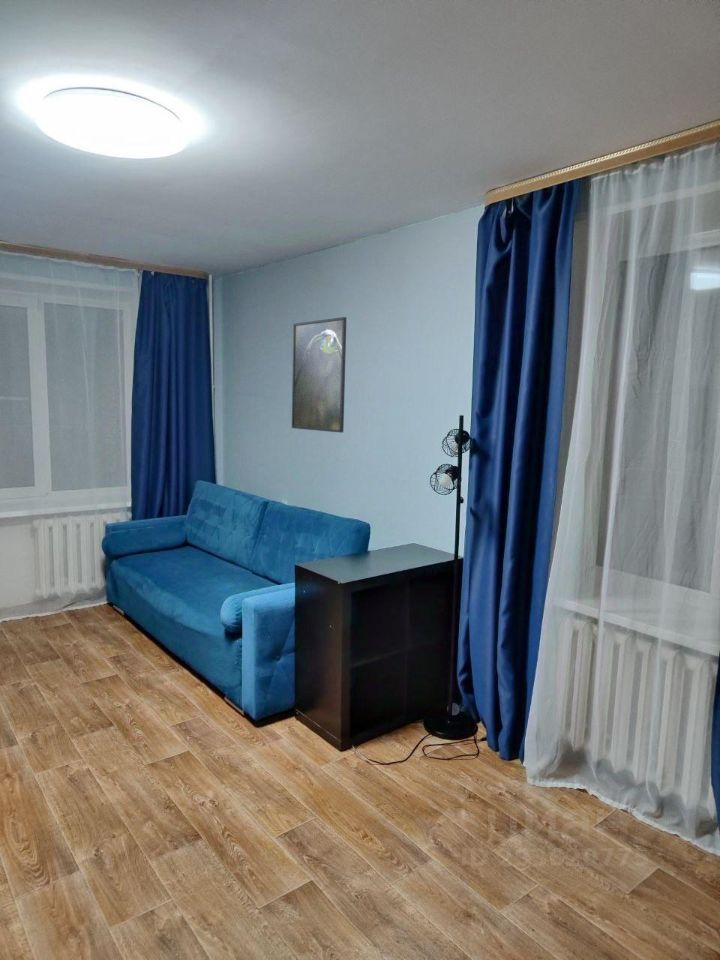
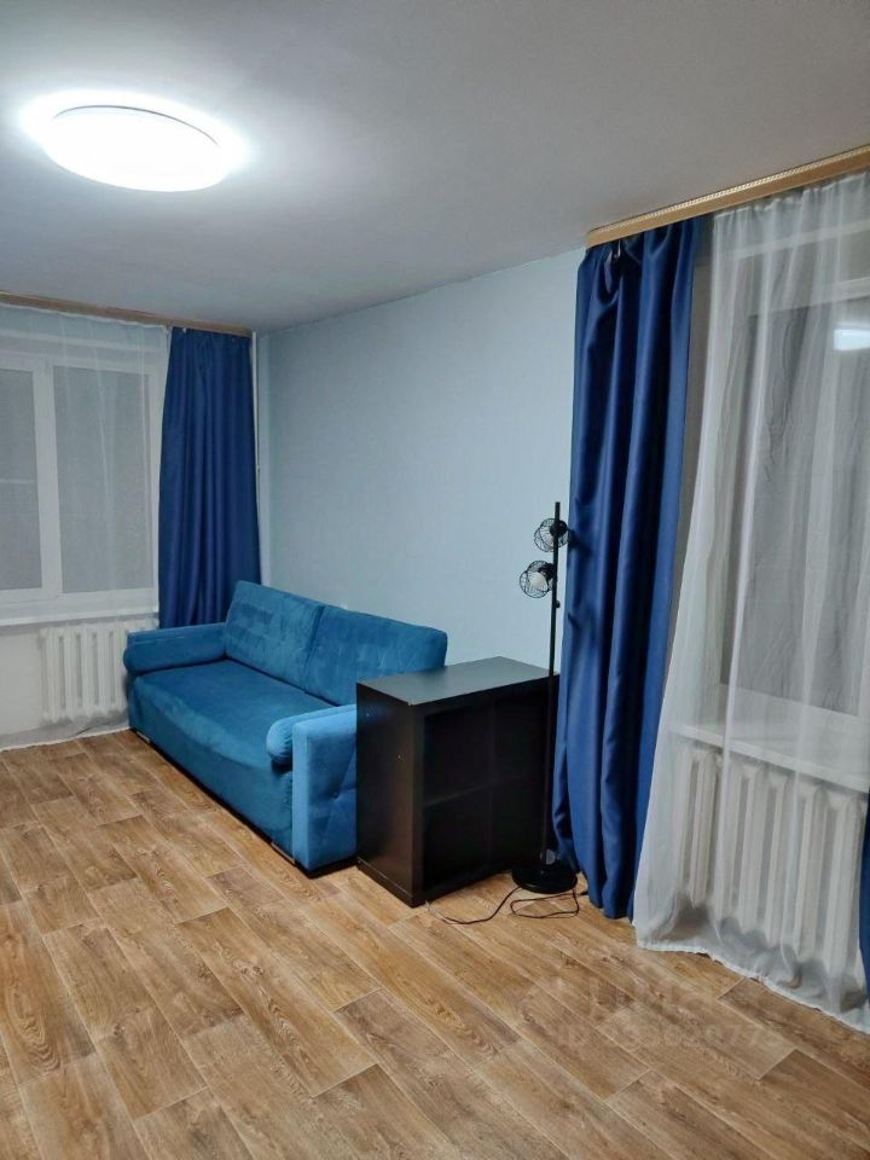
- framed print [291,316,347,434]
